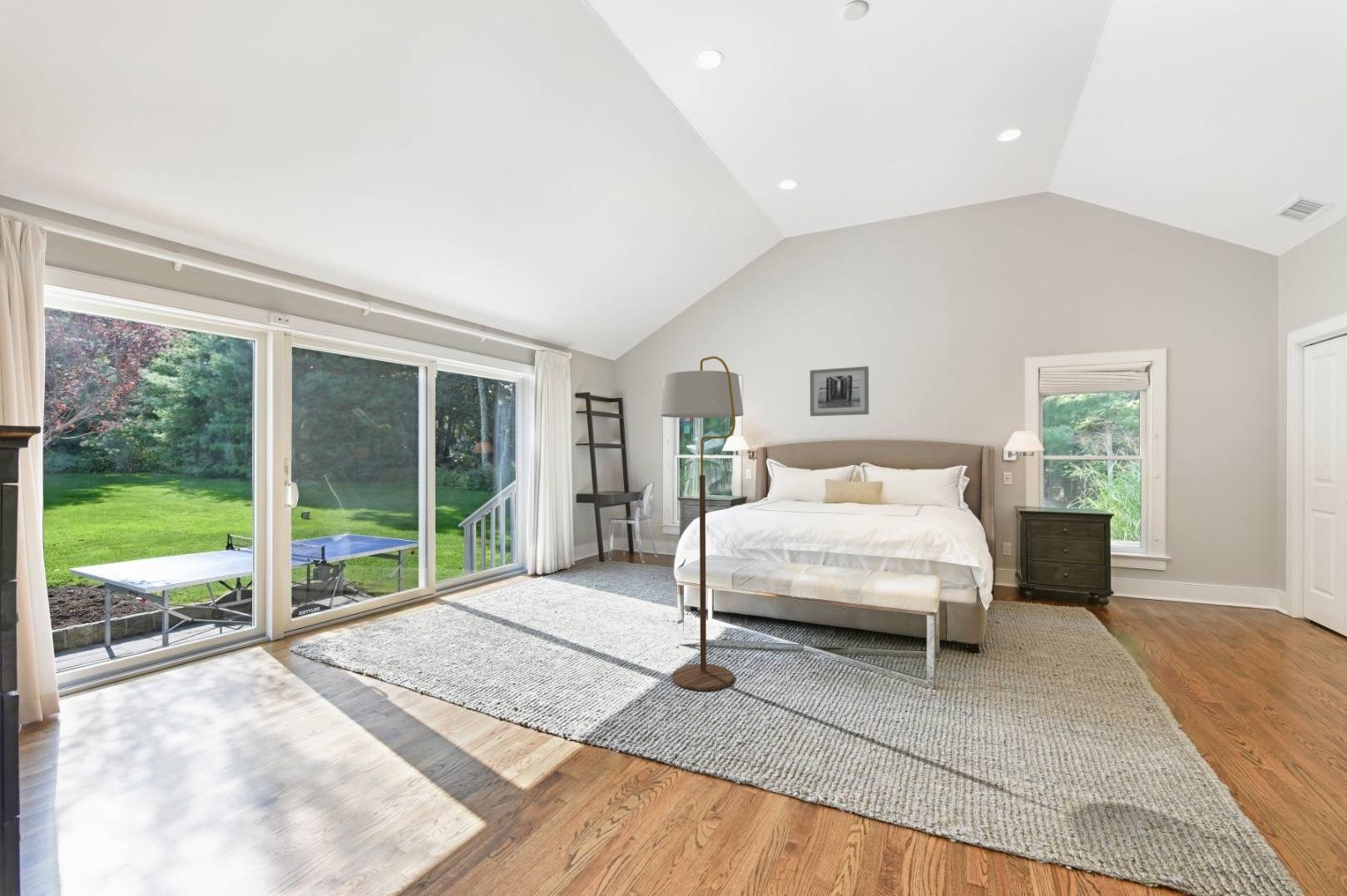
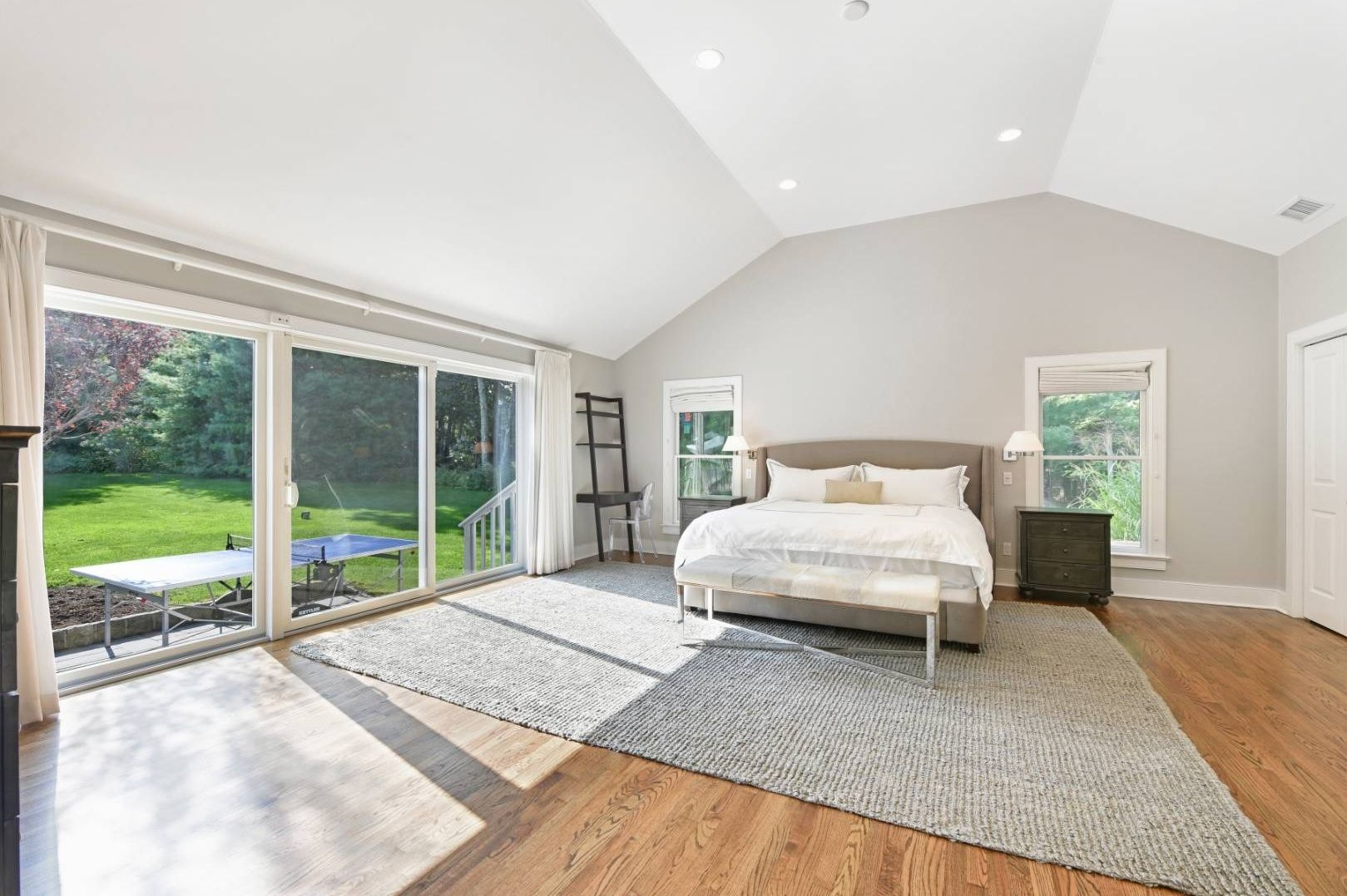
- floor lamp [660,355,745,691]
- wall art [810,365,869,417]
